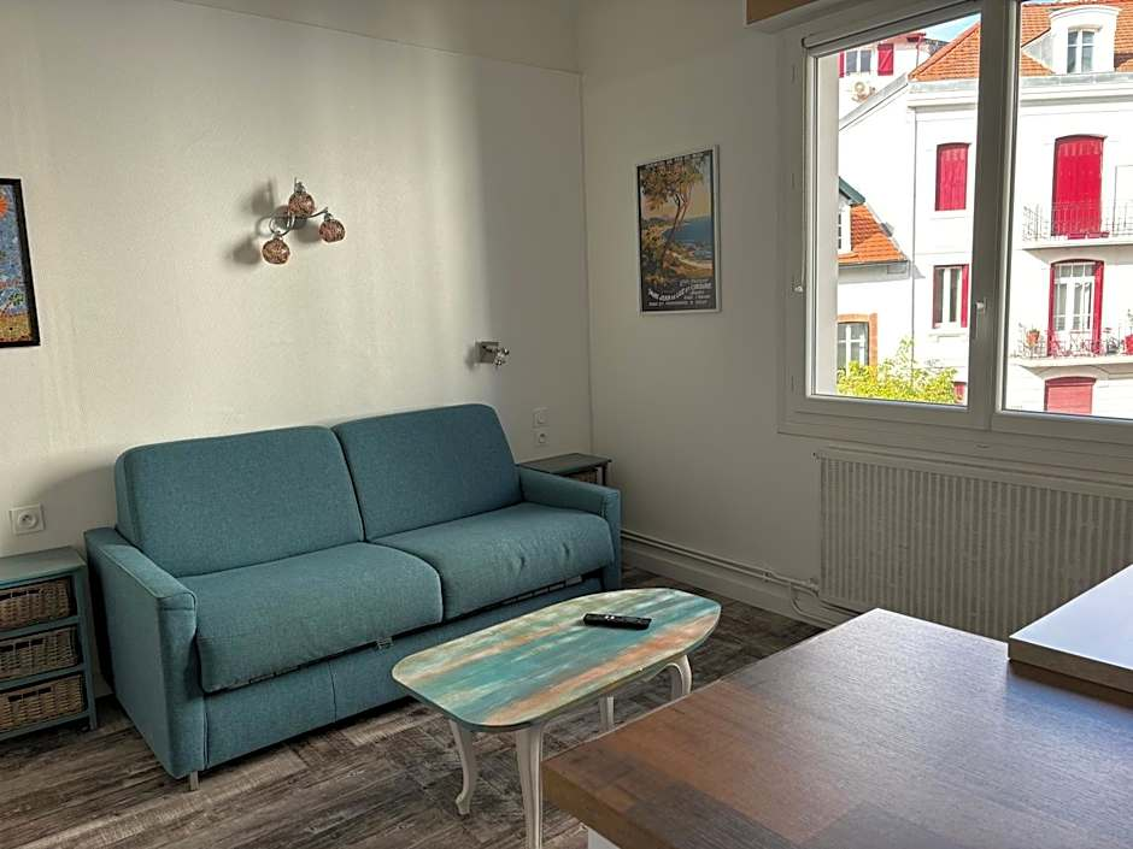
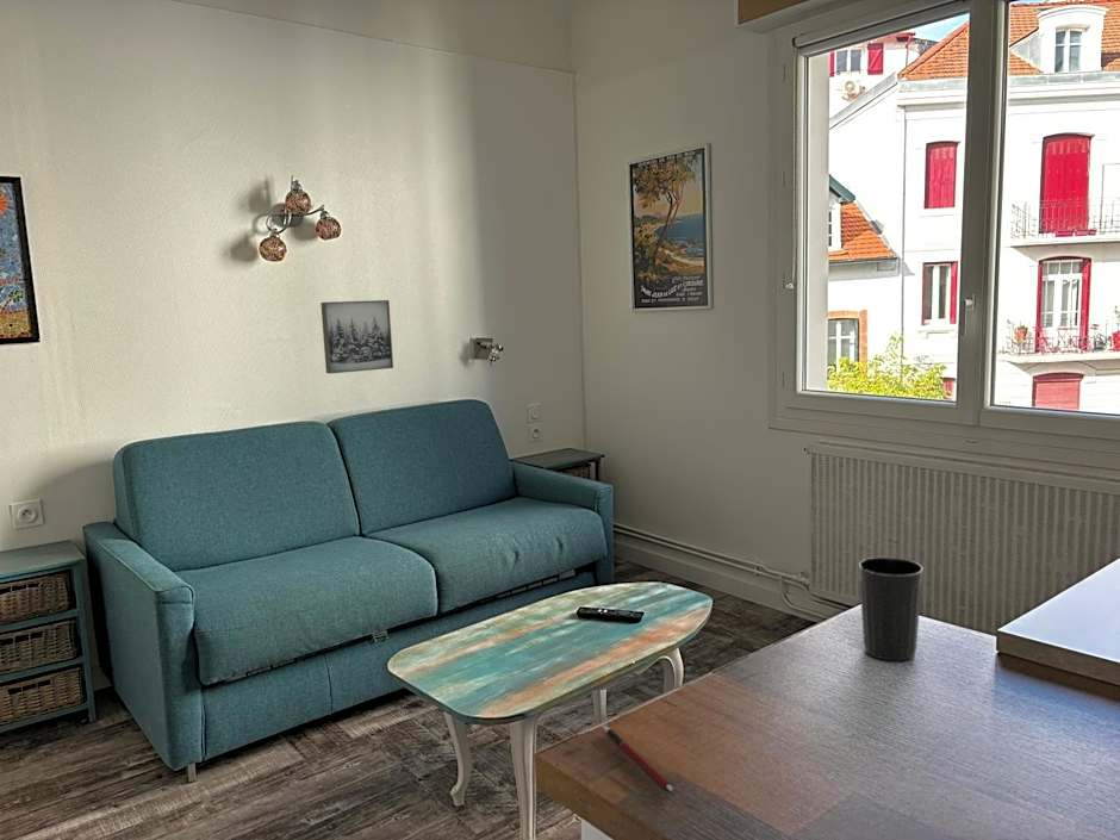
+ pen [602,724,674,792]
+ wall art [319,299,394,375]
+ cup [858,556,925,661]
